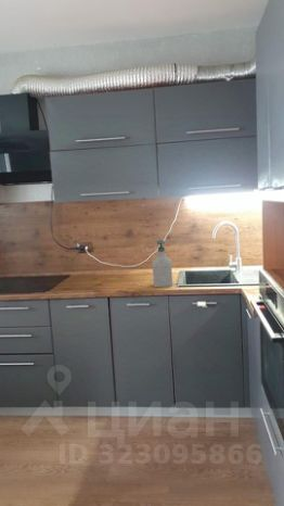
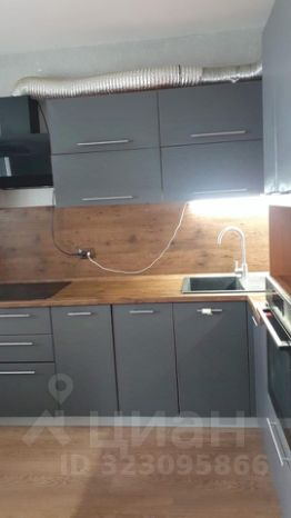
- soap bottle [152,239,173,288]
